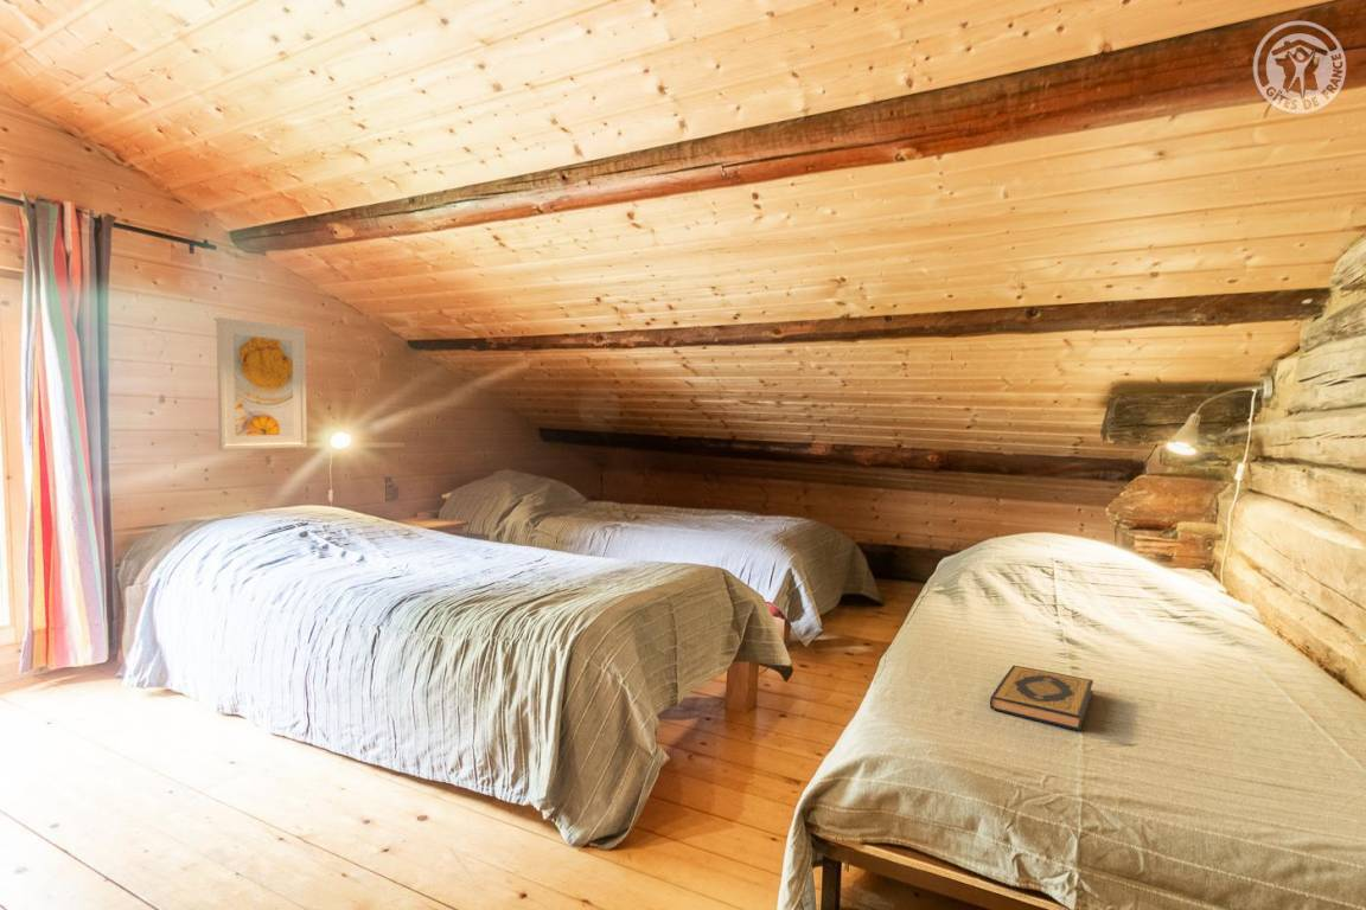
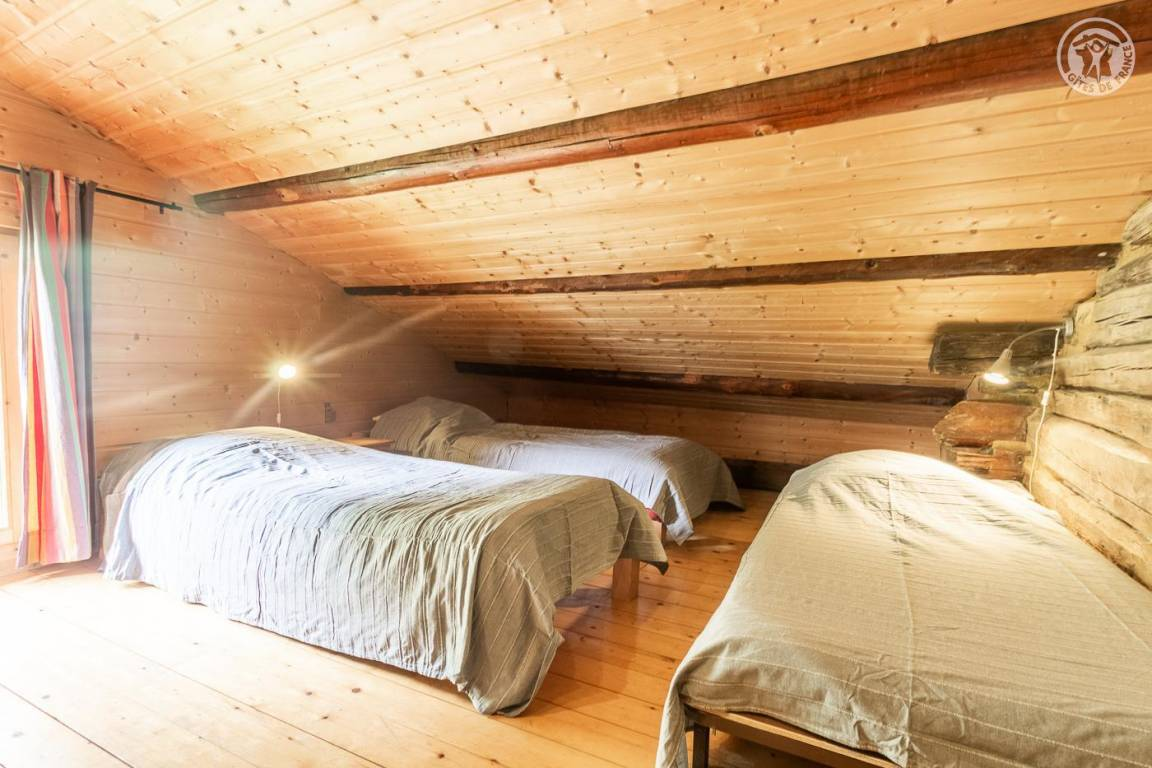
- hardback book [989,665,1094,732]
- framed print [215,316,308,451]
